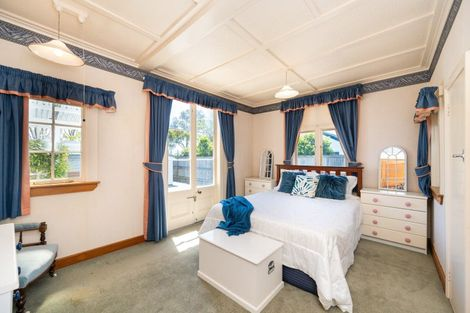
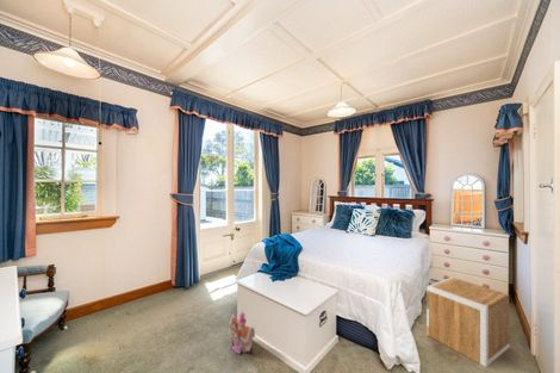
+ toy house [229,307,256,355]
+ nightstand [425,276,511,368]
